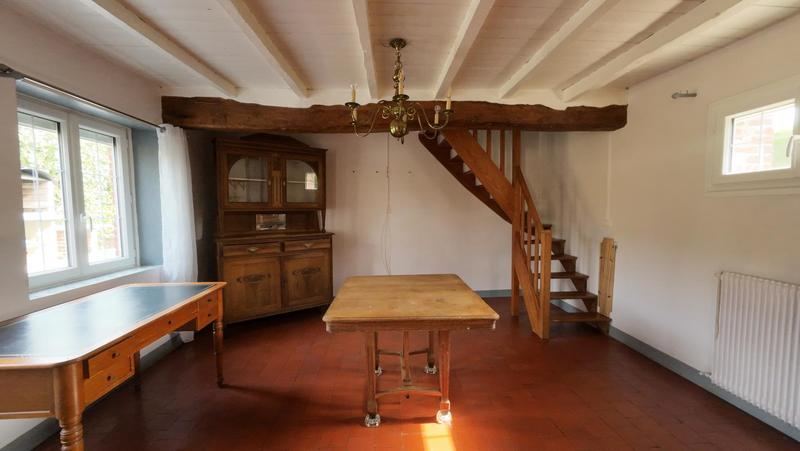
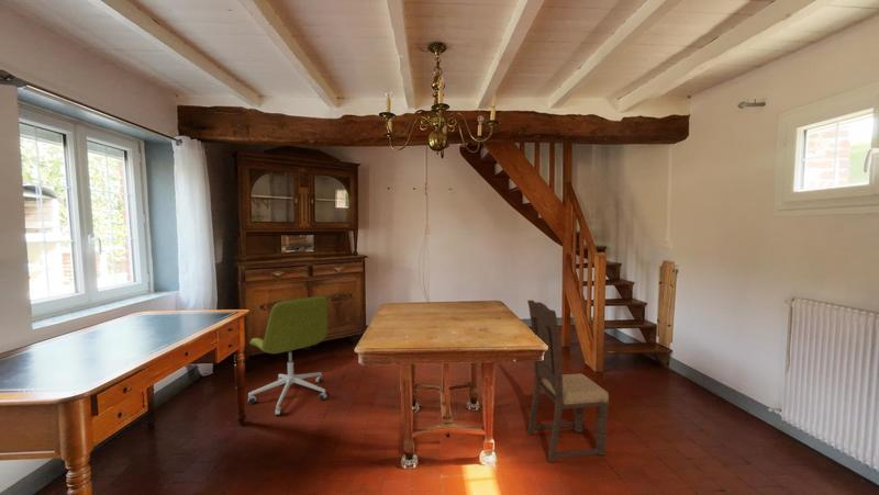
+ chair [526,300,611,463]
+ office chair [247,295,329,416]
